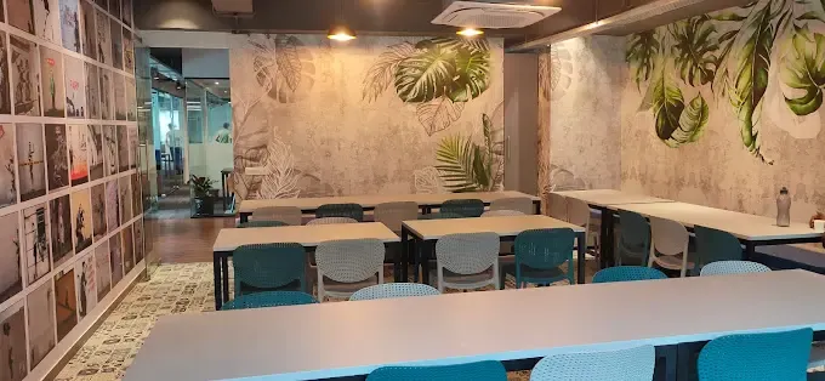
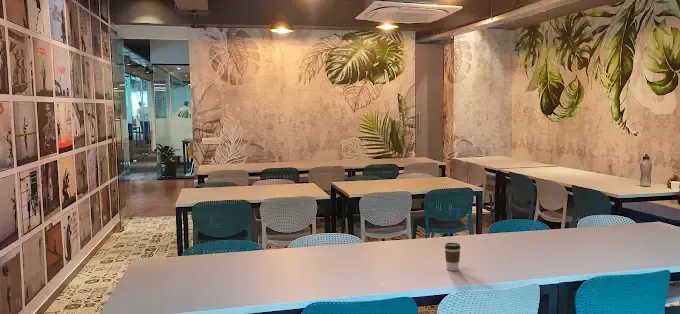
+ coffee cup [444,242,461,272]
